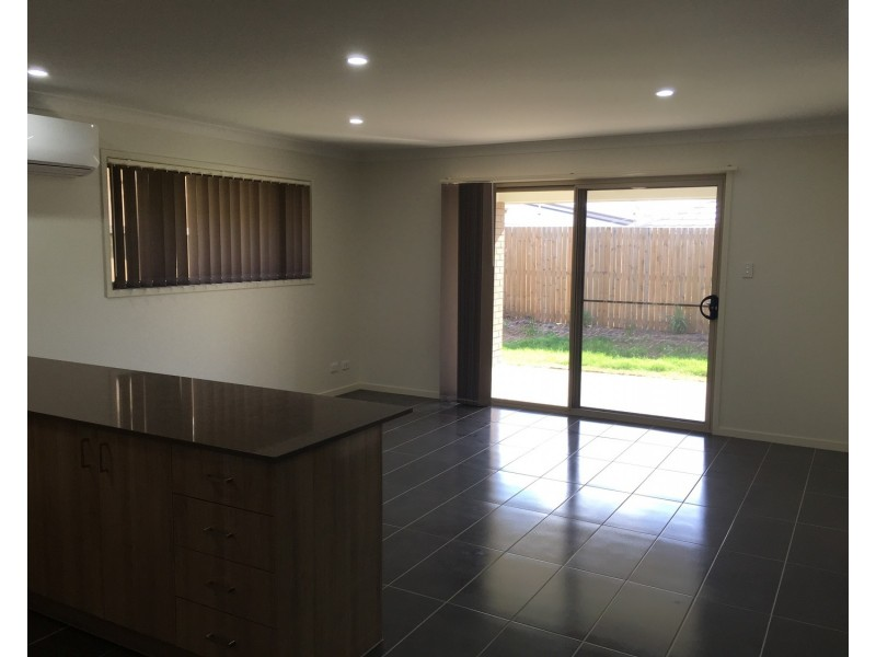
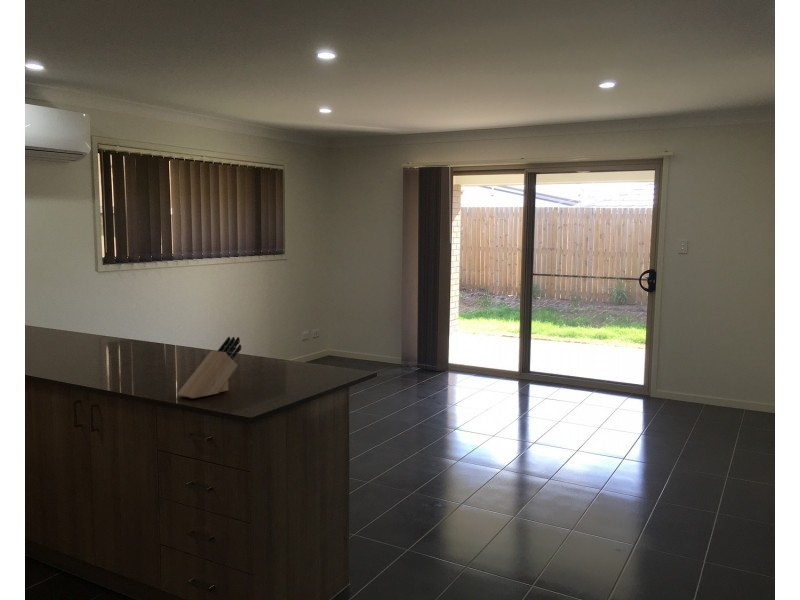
+ knife block [176,336,242,399]
